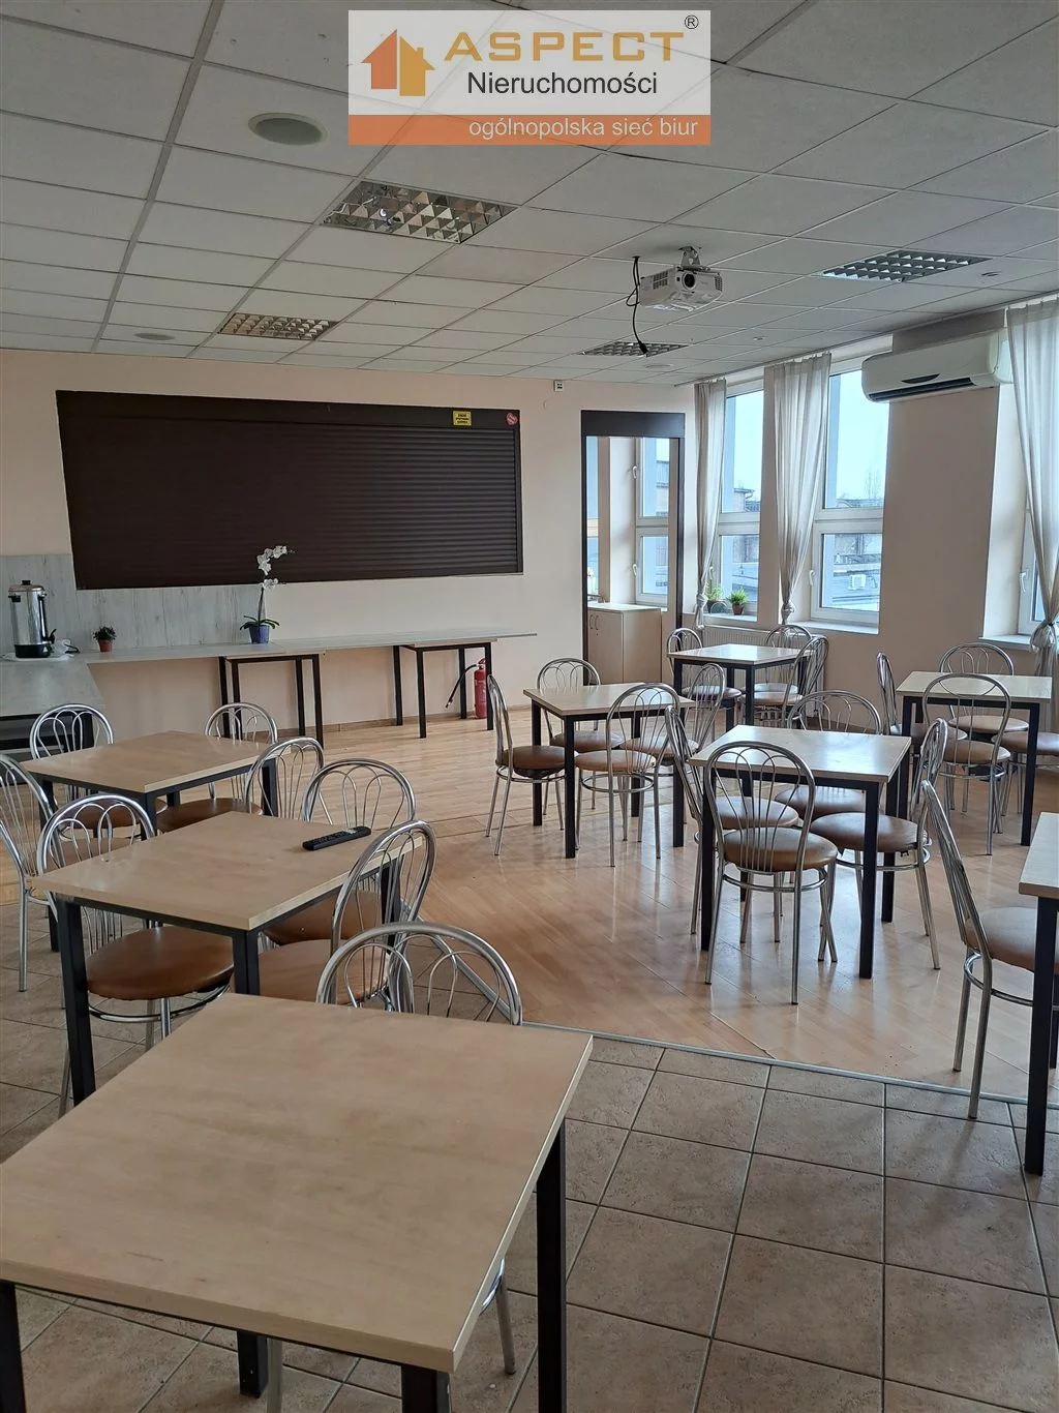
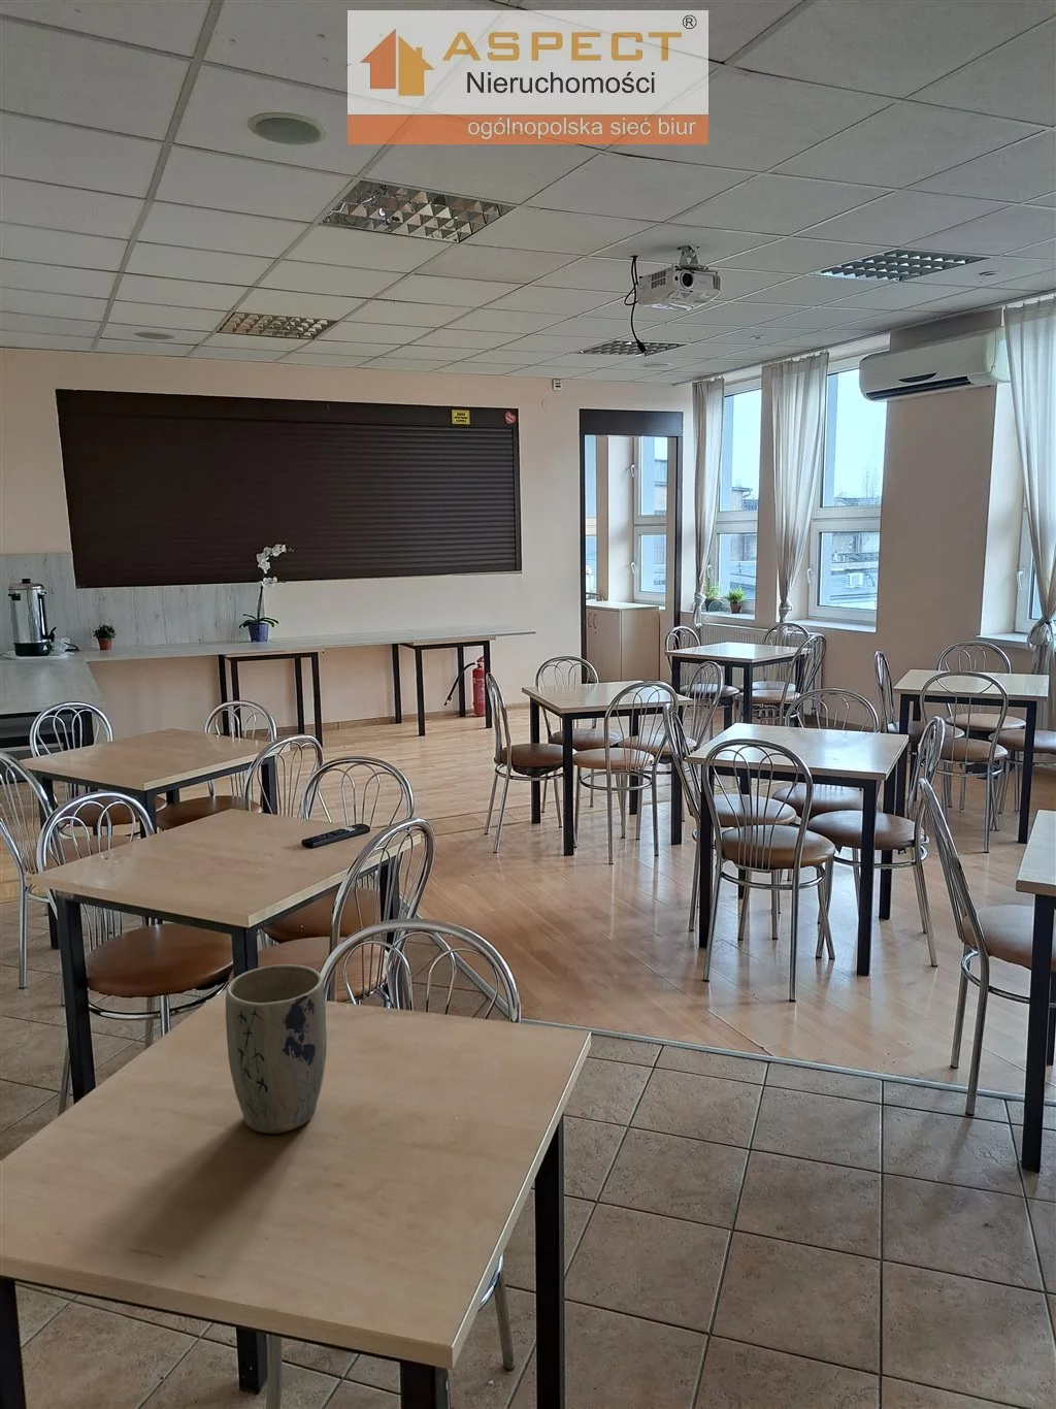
+ plant pot [225,963,328,1135]
